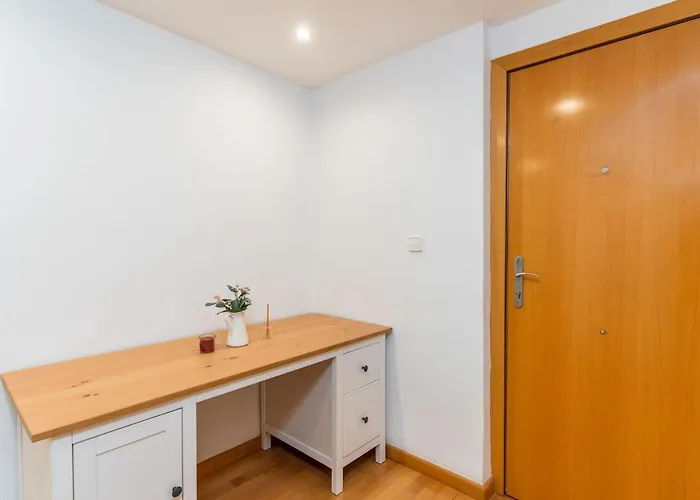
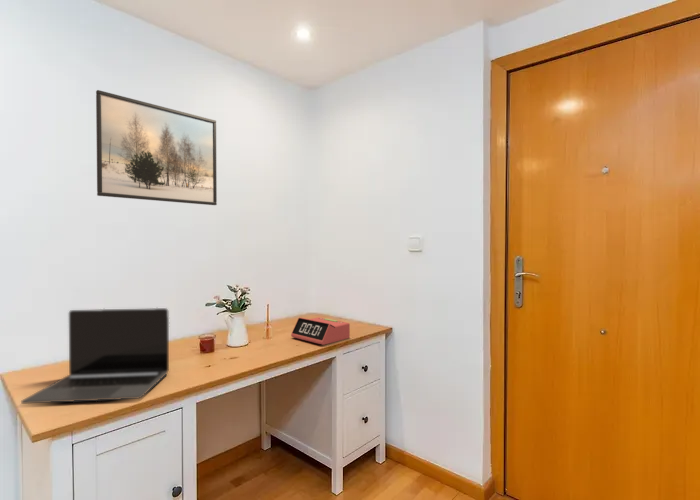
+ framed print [95,89,218,206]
+ laptop [20,307,170,405]
+ alarm clock [290,316,351,346]
